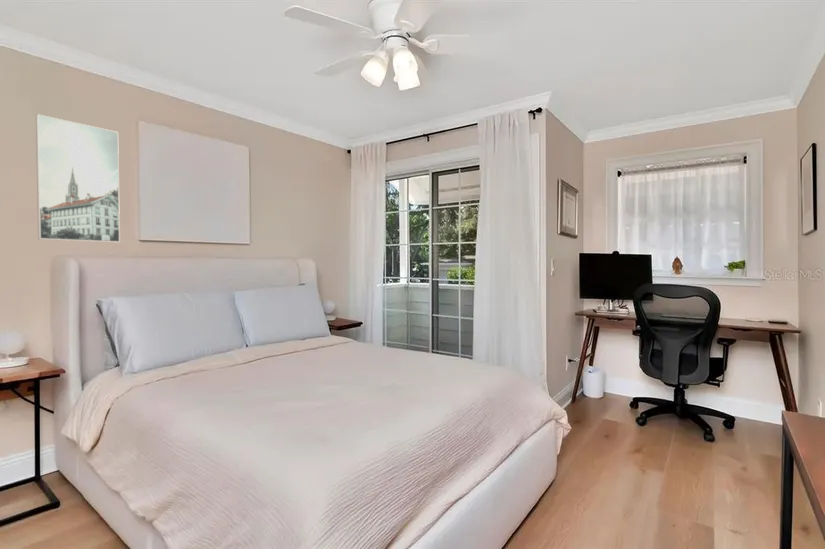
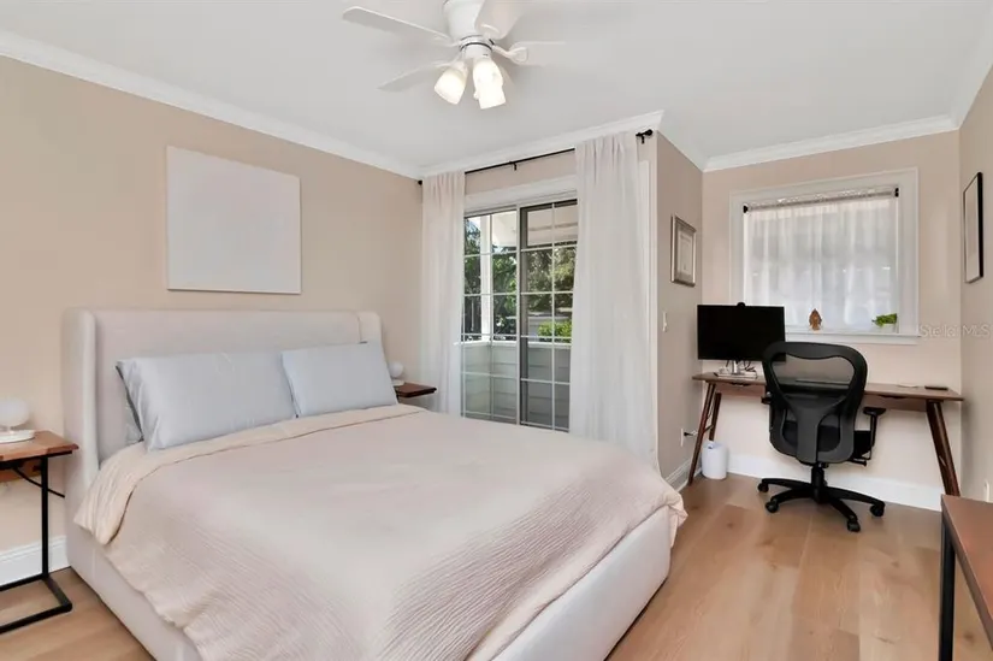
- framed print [35,113,121,243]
